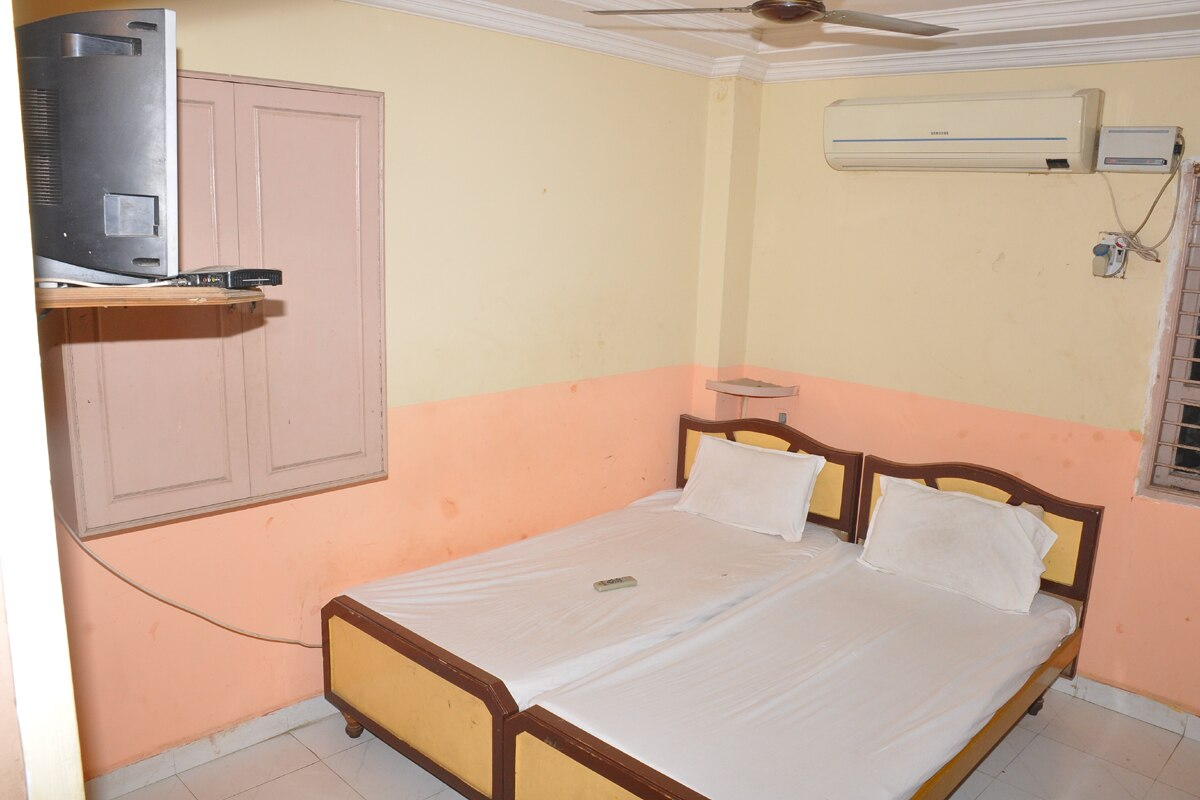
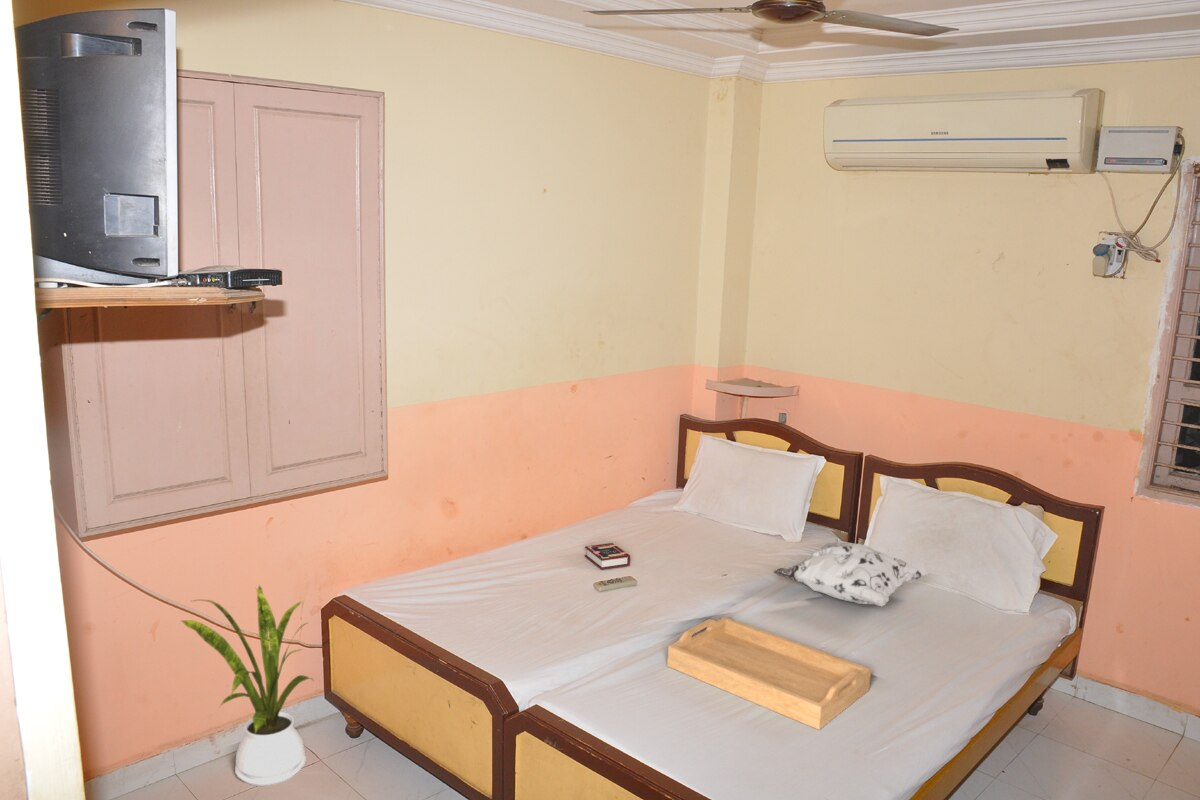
+ book [584,542,631,571]
+ house plant [179,584,315,787]
+ decorative pillow [772,542,931,608]
+ serving tray [666,616,872,731]
